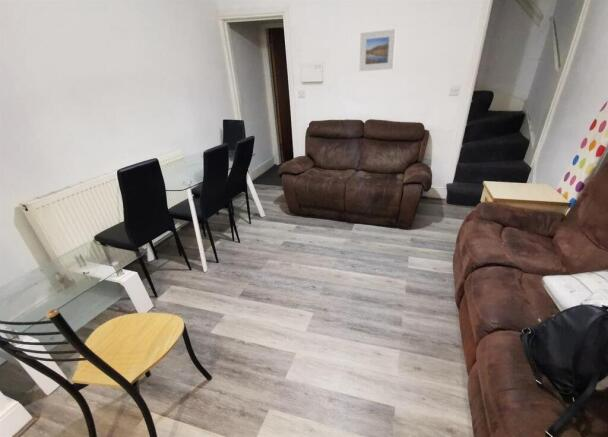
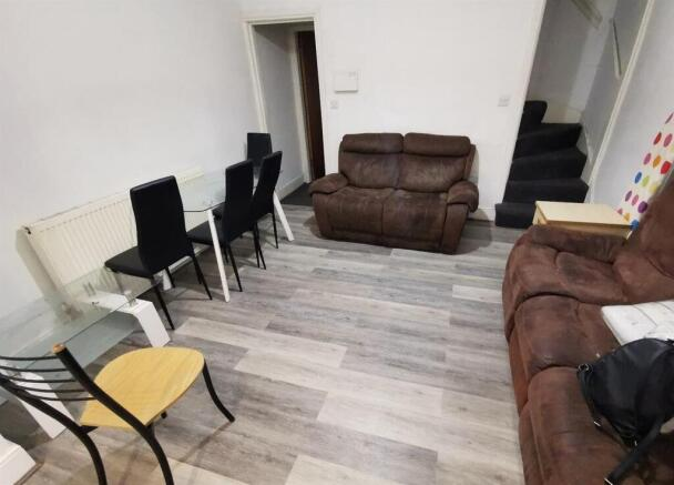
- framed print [359,28,397,72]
